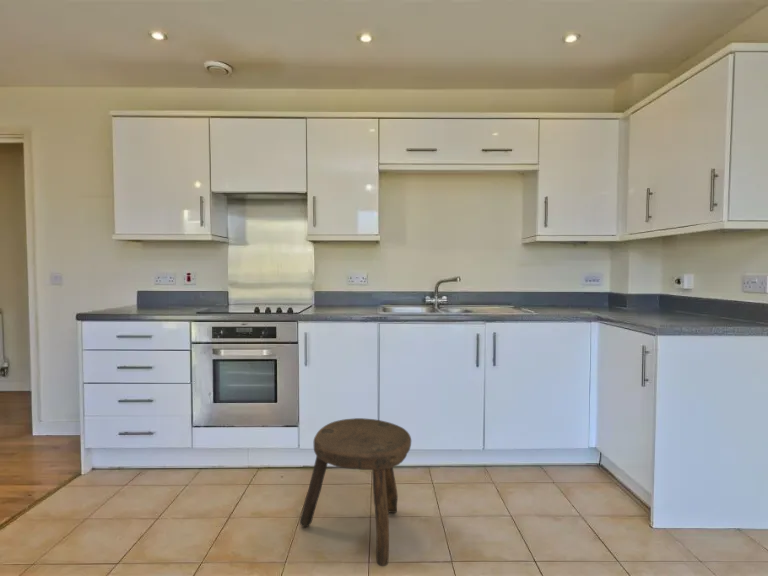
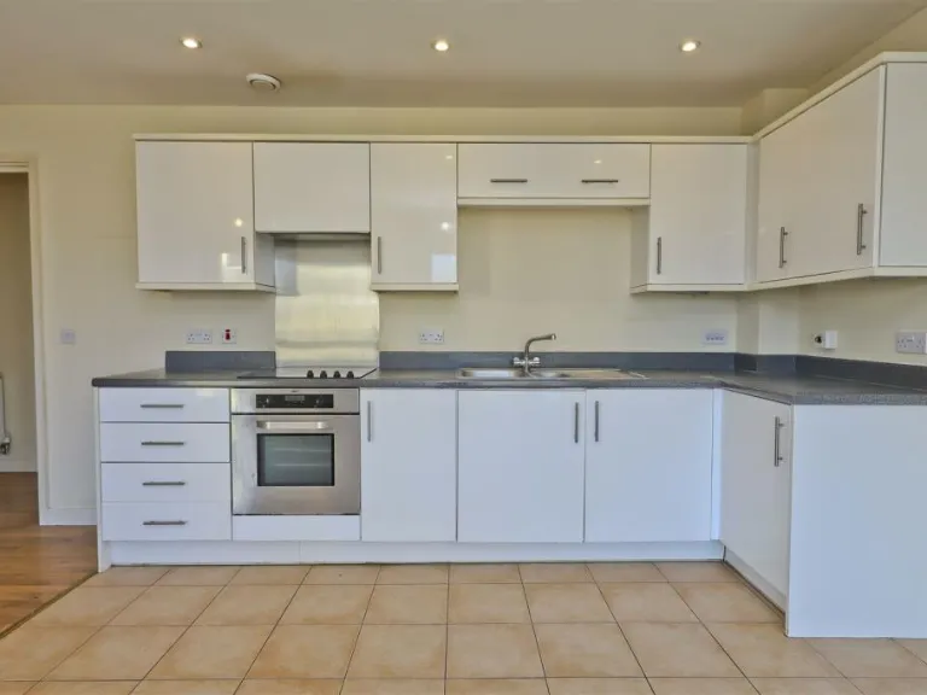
- stool [299,417,412,567]
